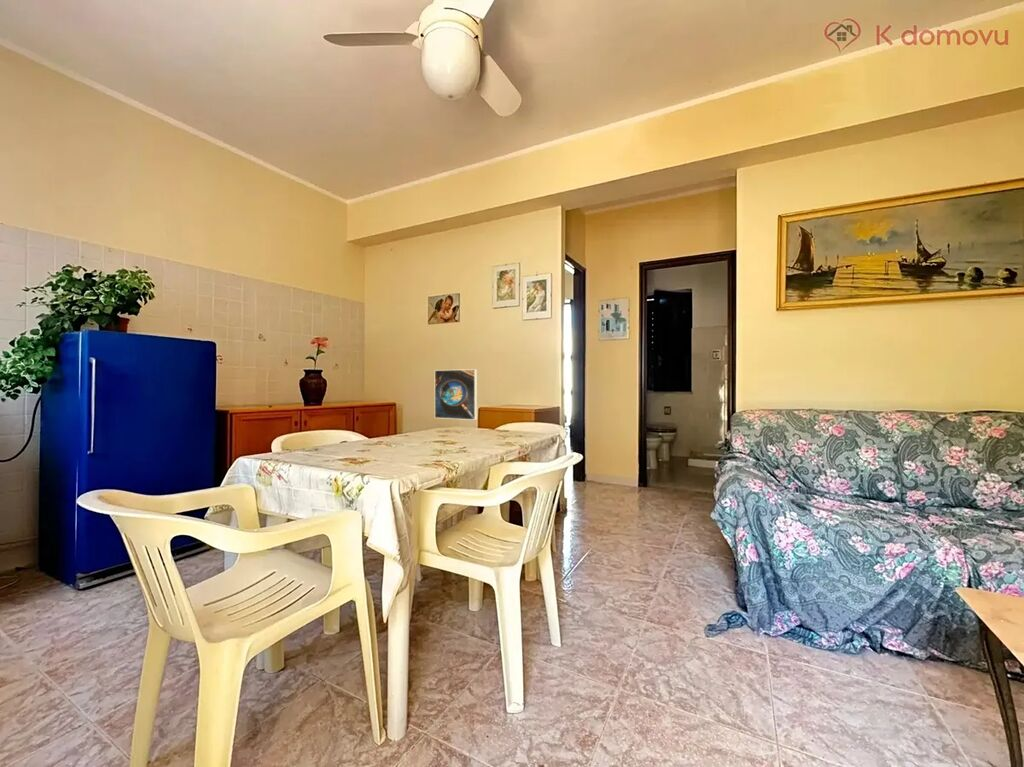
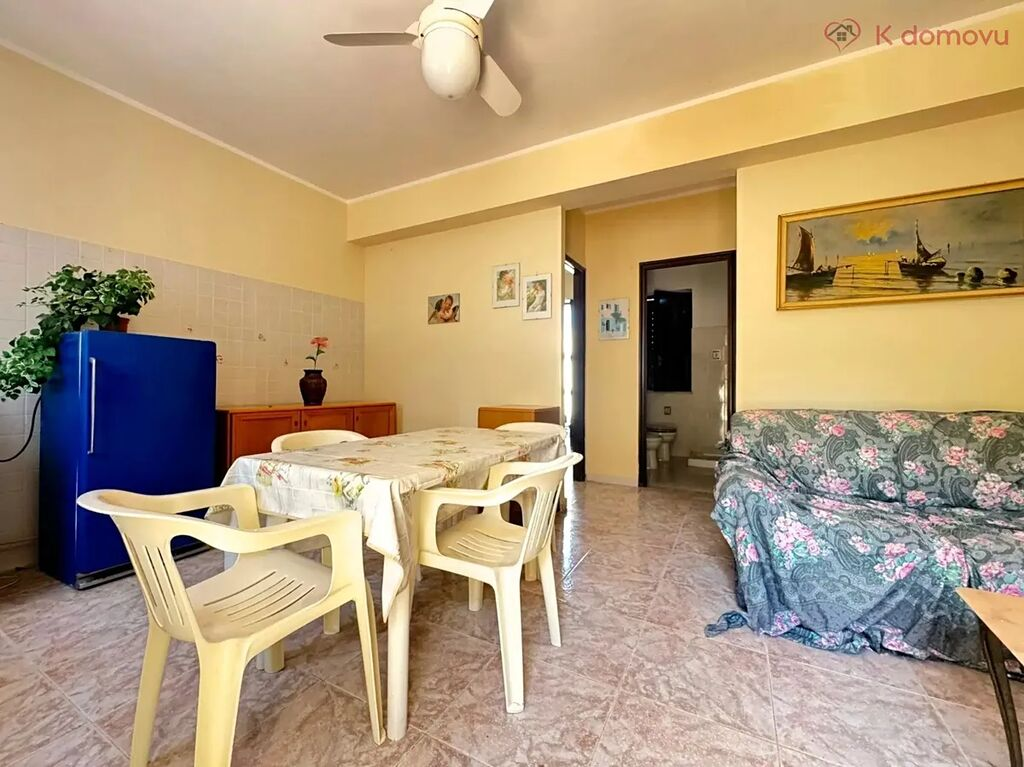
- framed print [434,368,478,421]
